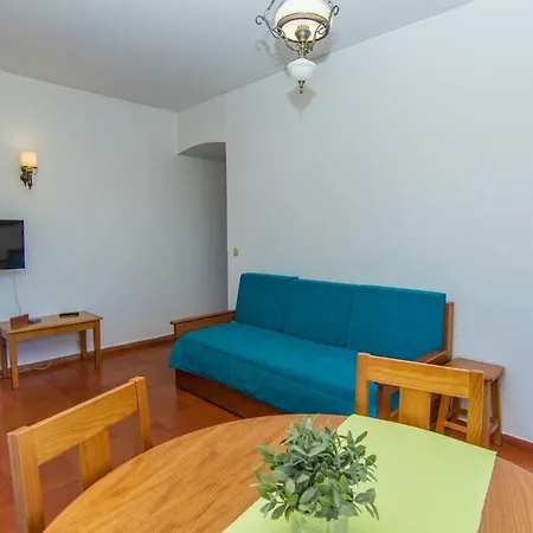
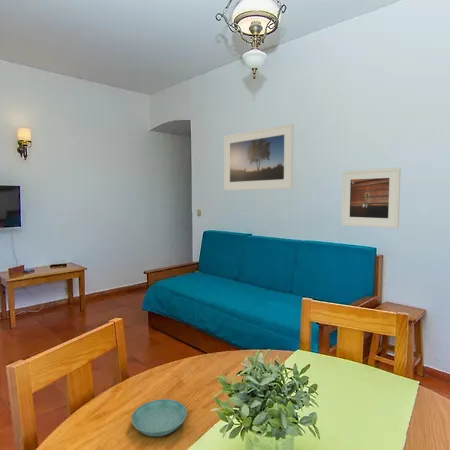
+ saucer [130,398,188,437]
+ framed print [340,167,402,229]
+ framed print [223,122,294,192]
